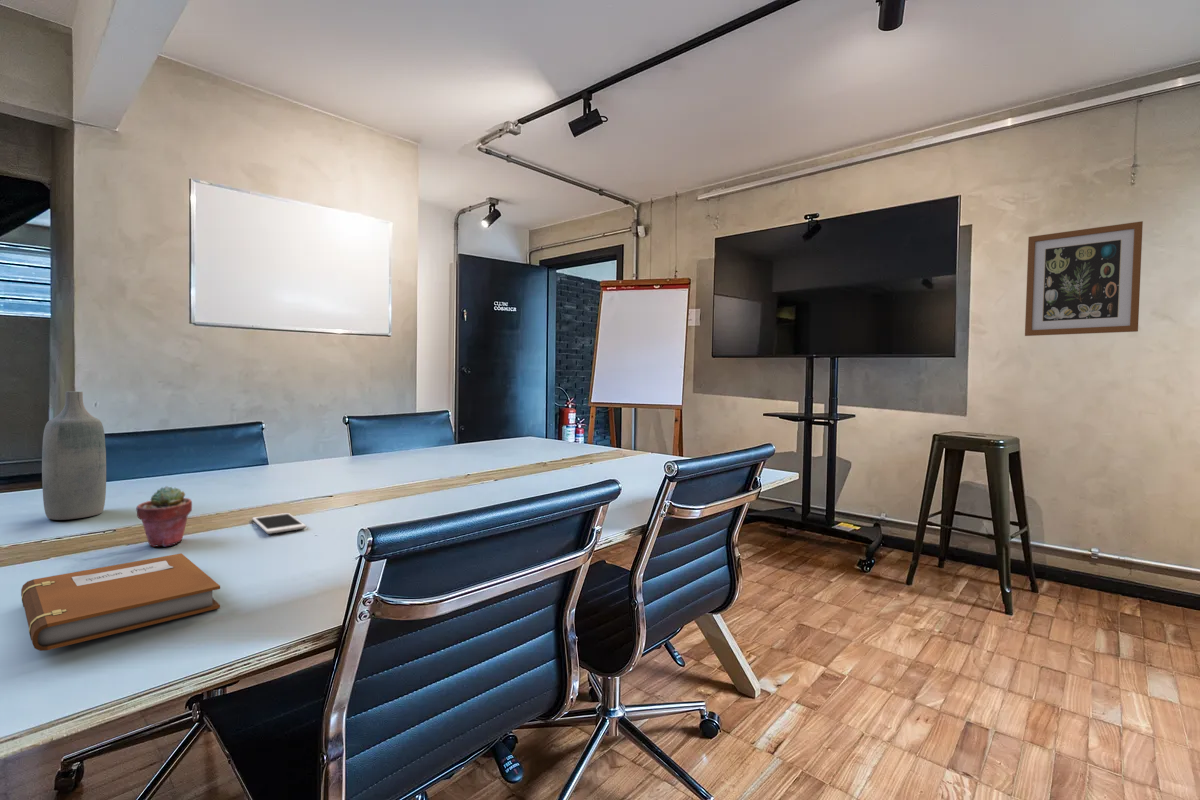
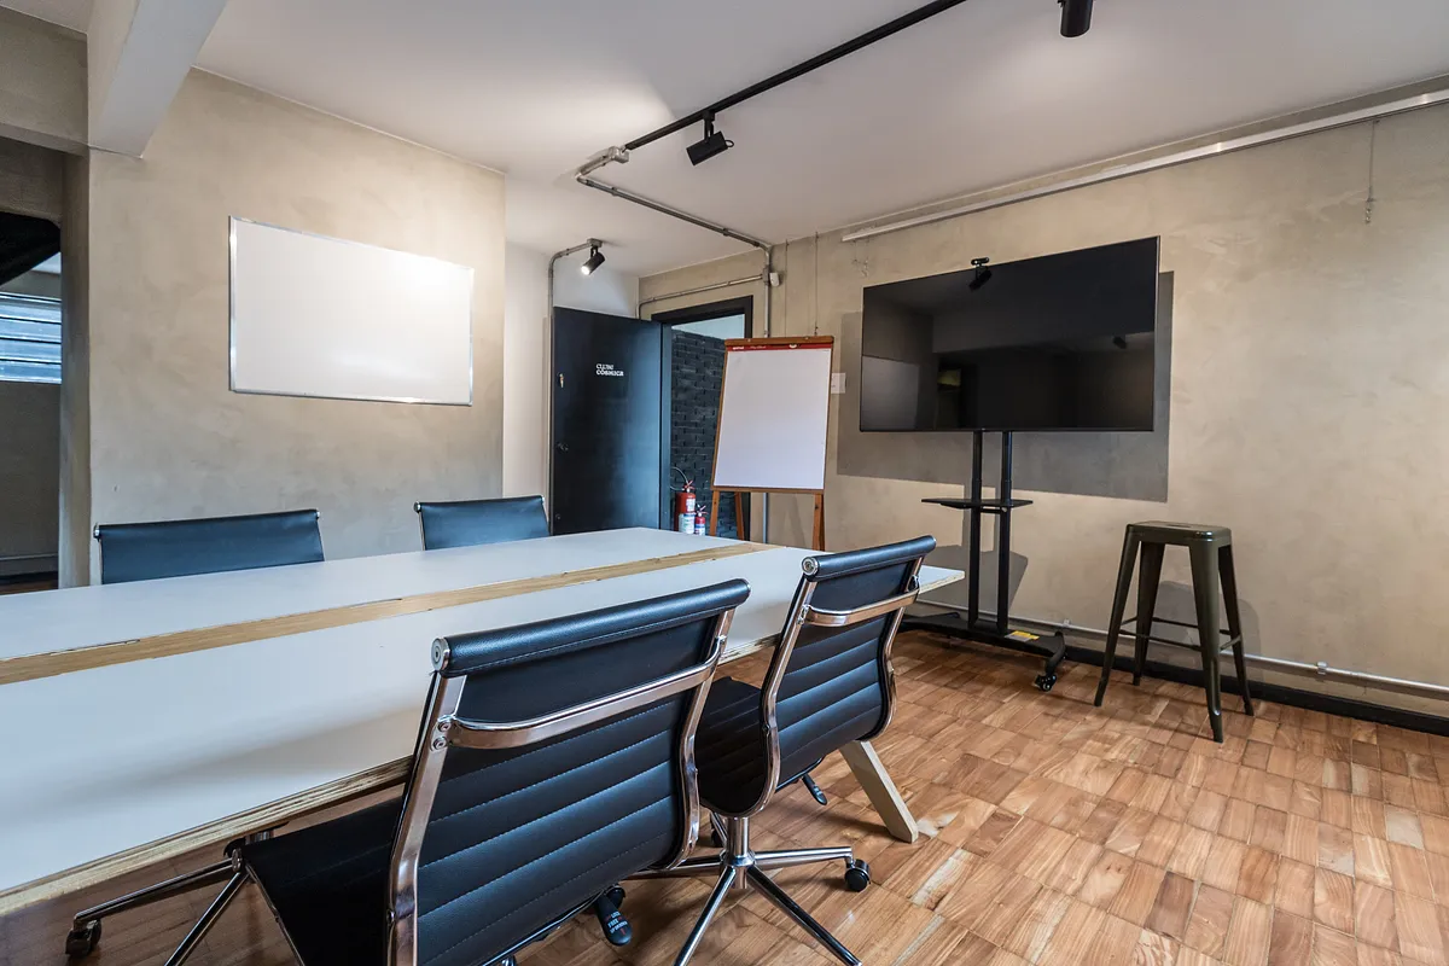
- potted succulent [135,485,193,548]
- cell phone [251,512,307,535]
- bottle [41,390,107,521]
- wall art [1024,220,1144,337]
- notebook [20,552,221,652]
